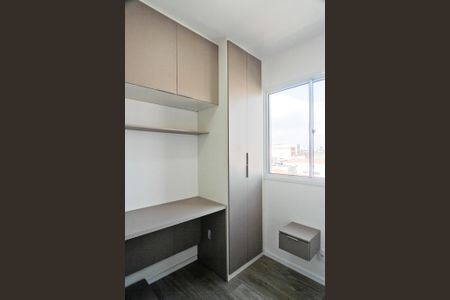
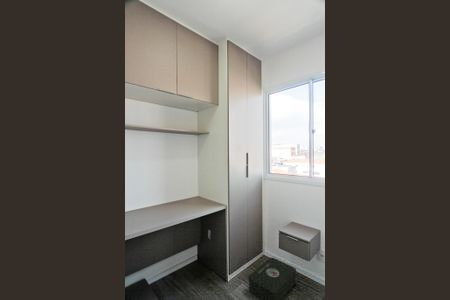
+ storage box [248,257,297,300]
